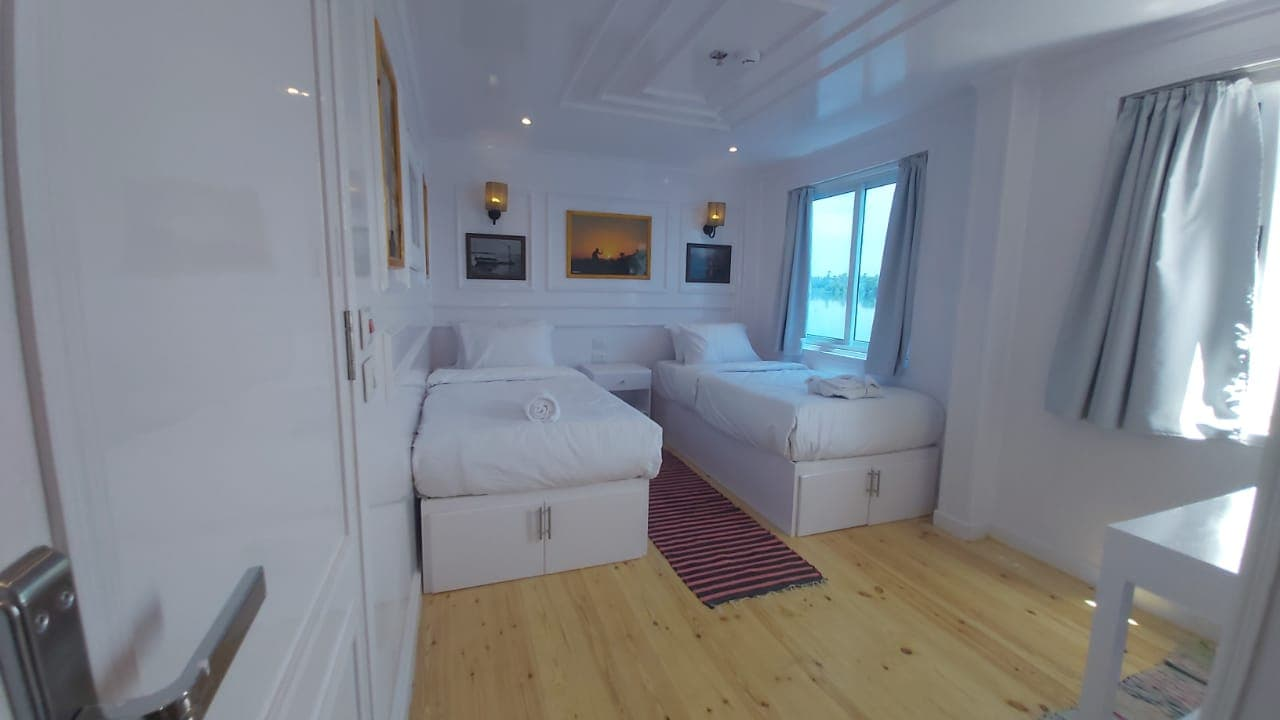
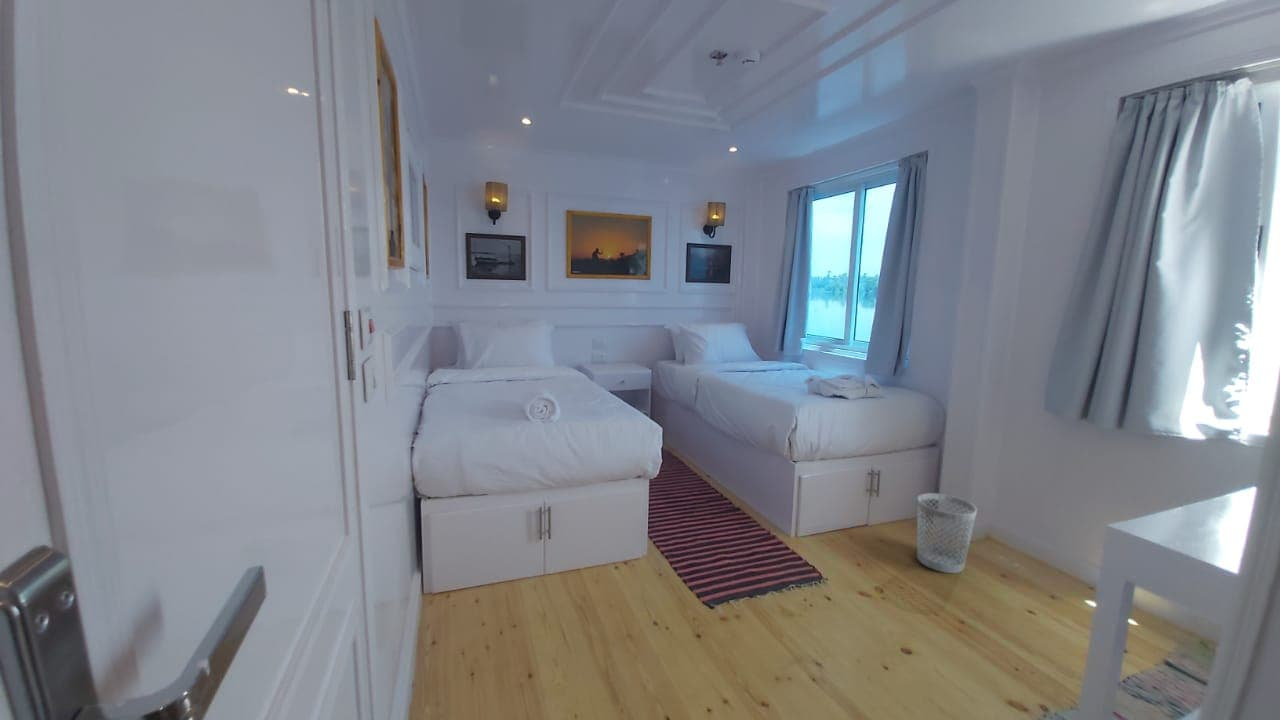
+ wastebasket [916,492,978,574]
